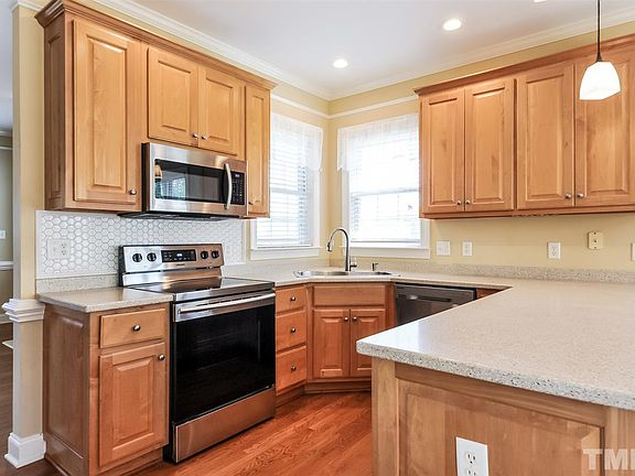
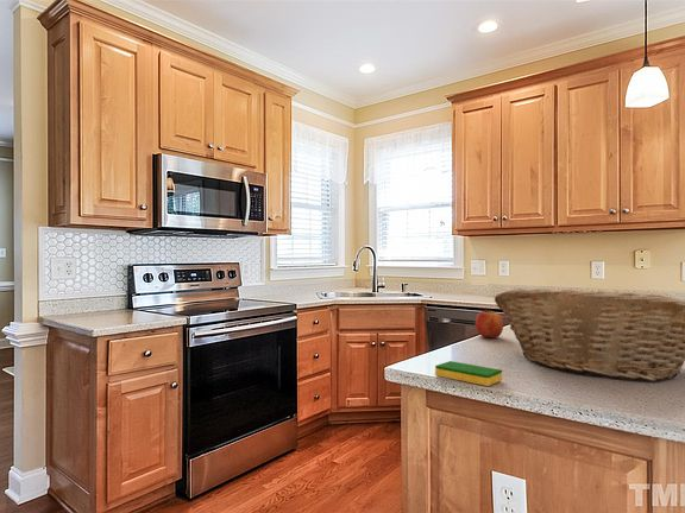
+ fruit basket [494,287,685,382]
+ apple [475,308,504,338]
+ dish sponge [434,360,503,387]
